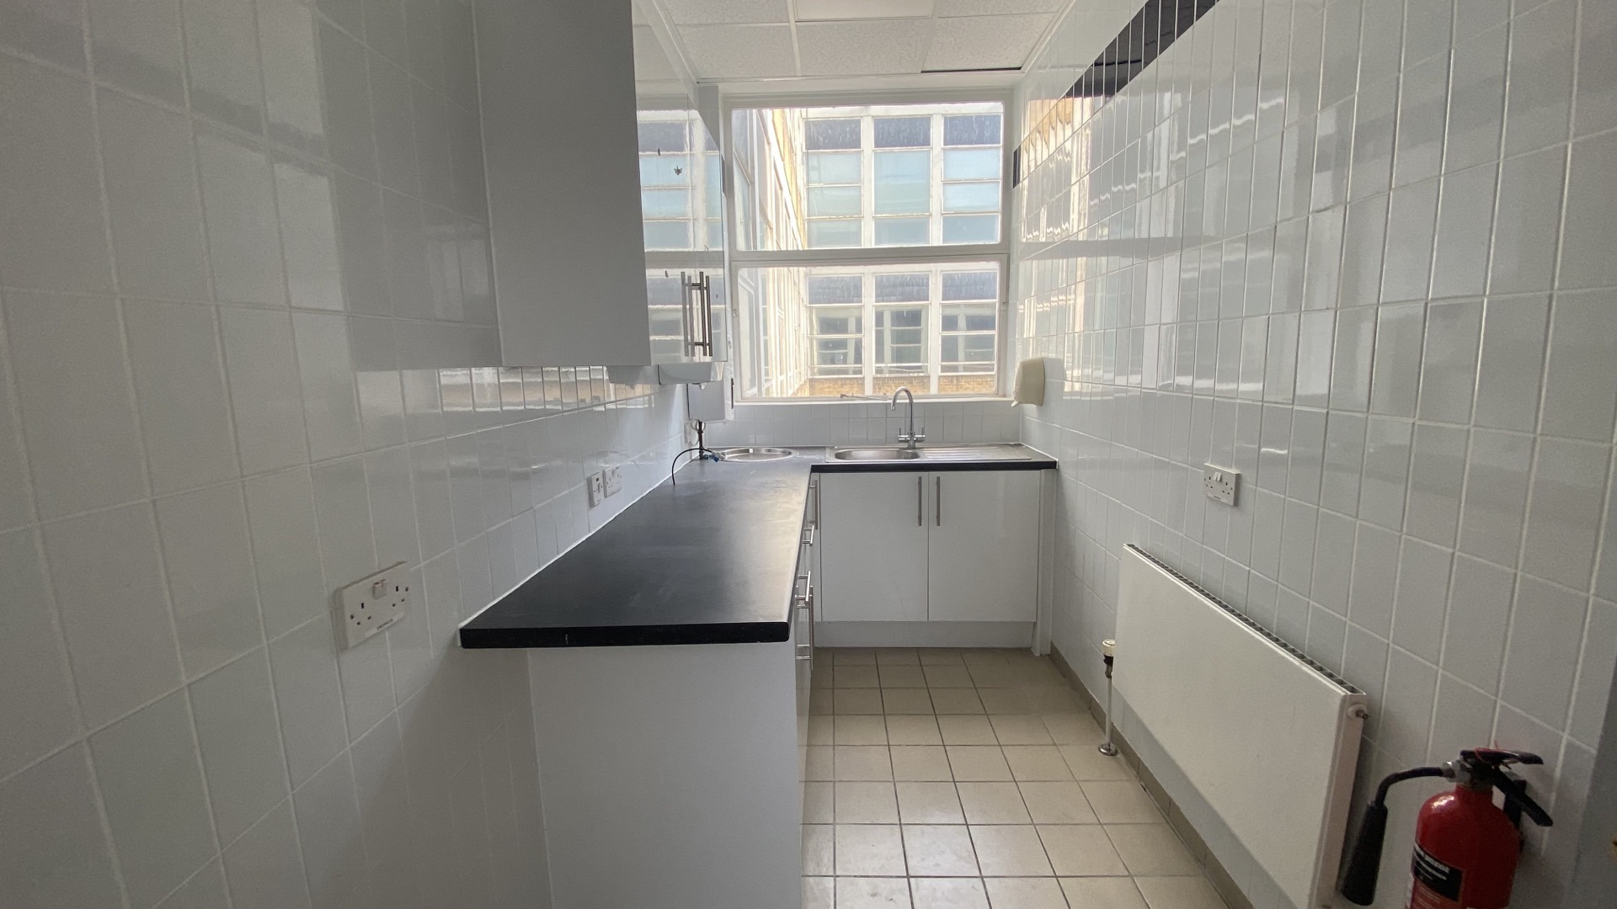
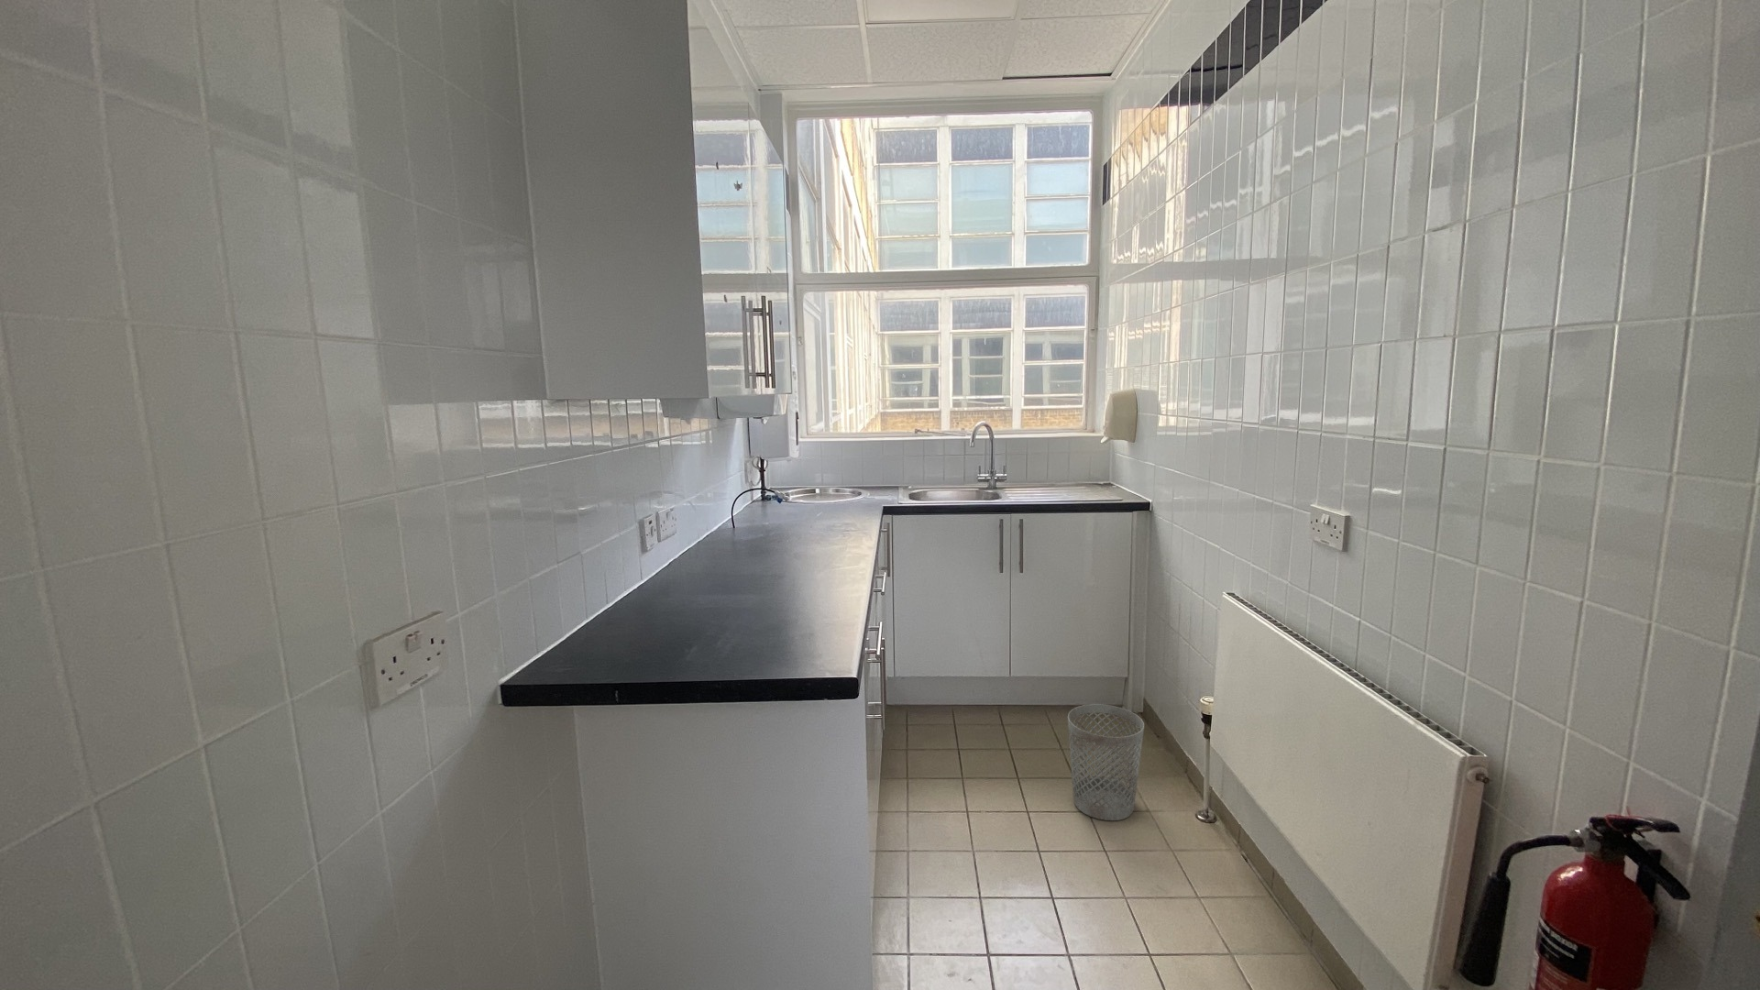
+ wastebasket [1067,704,1145,821]
